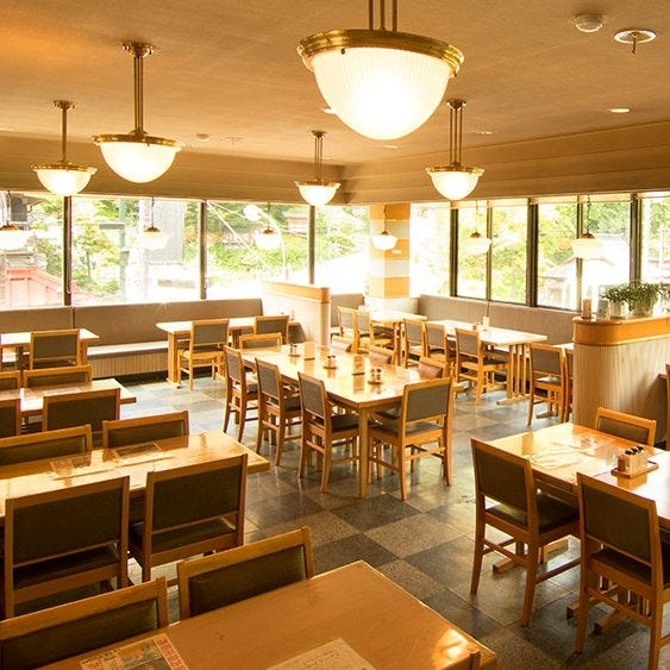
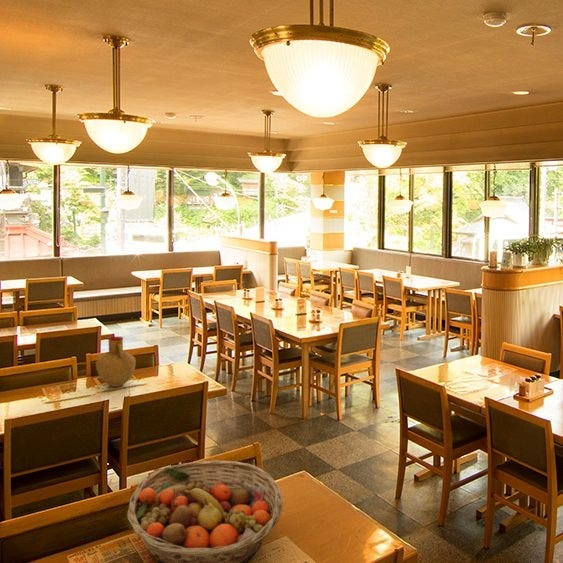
+ vase [95,336,137,388]
+ fruit basket [126,459,284,563]
